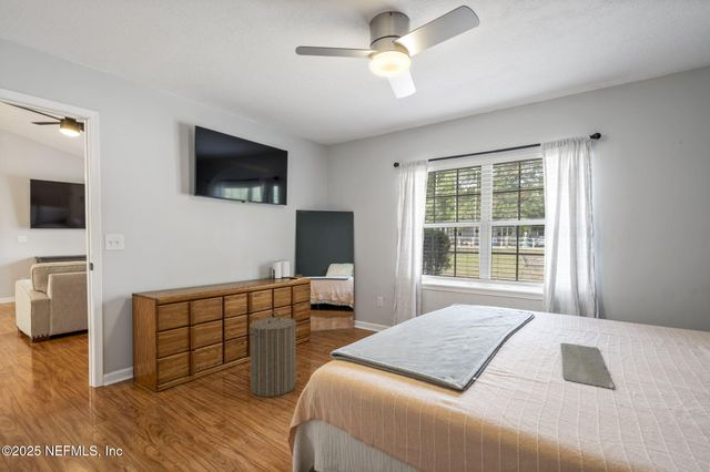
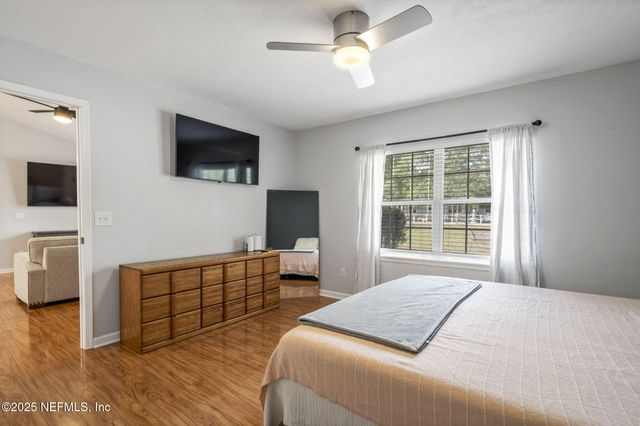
- bath mat [560,342,615,390]
- laundry hamper [248,311,297,398]
